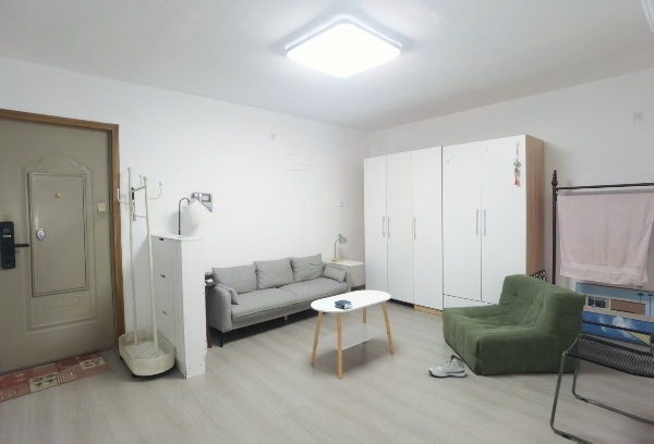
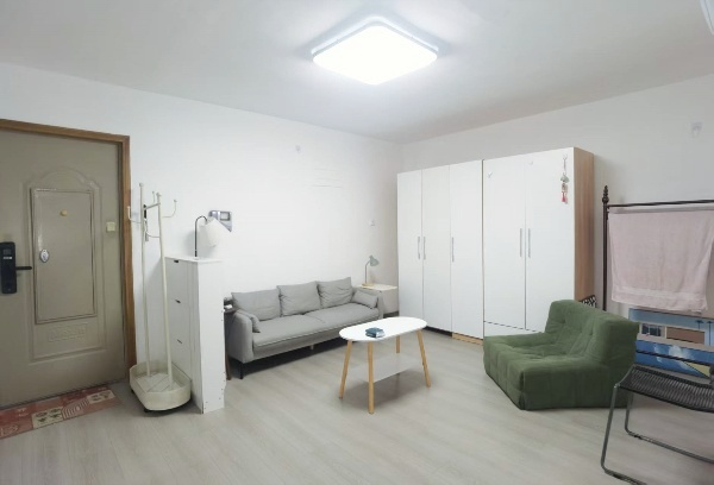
- sneaker [427,354,467,378]
